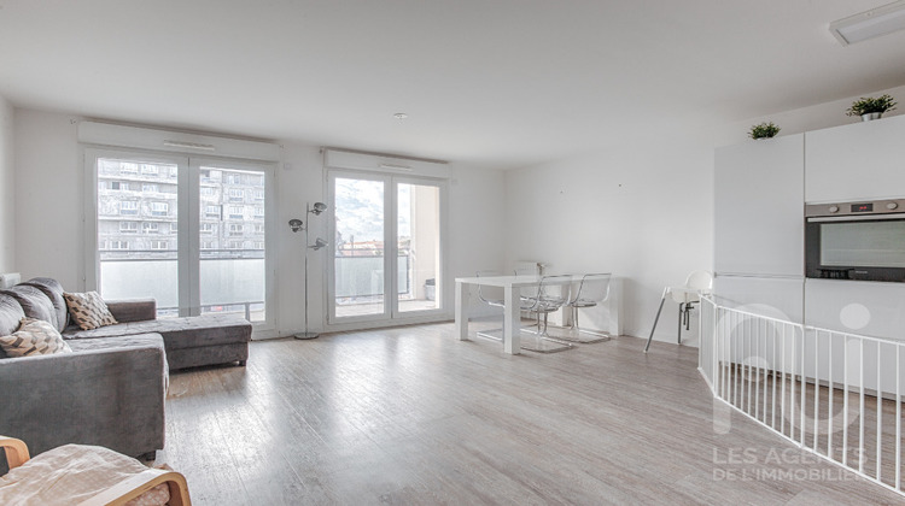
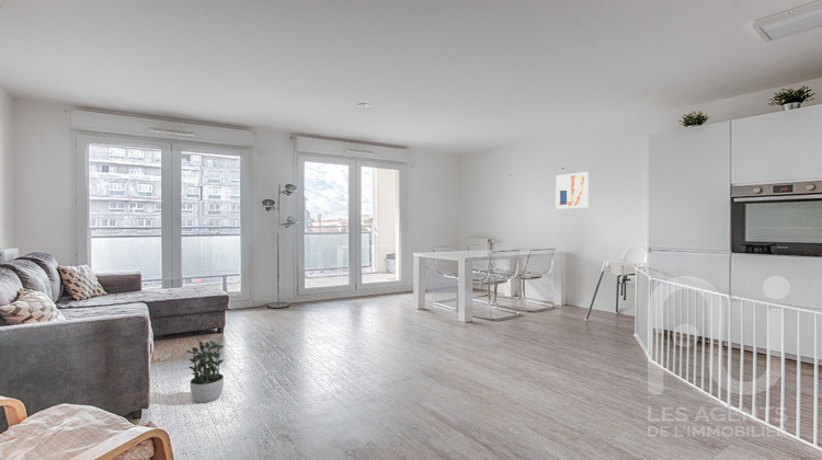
+ potted plant [183,340,227,404]
+ wall art [555,171,590,210]
